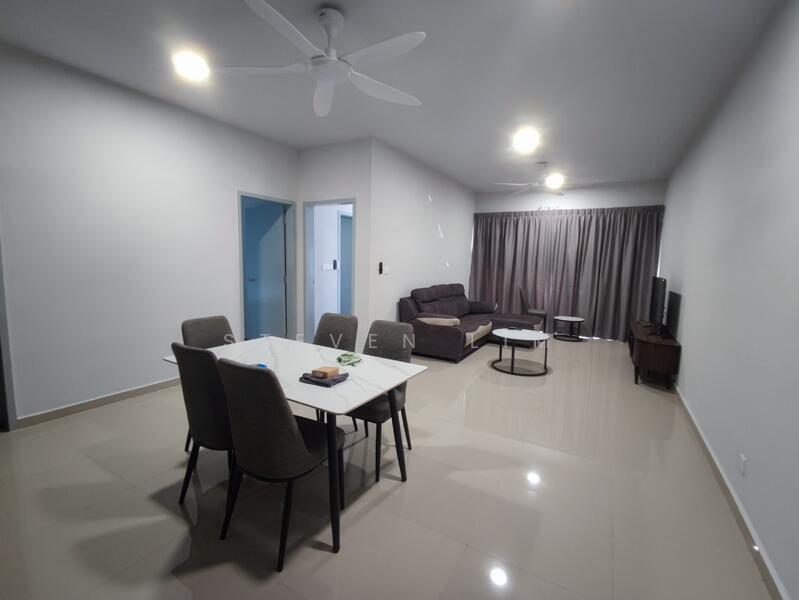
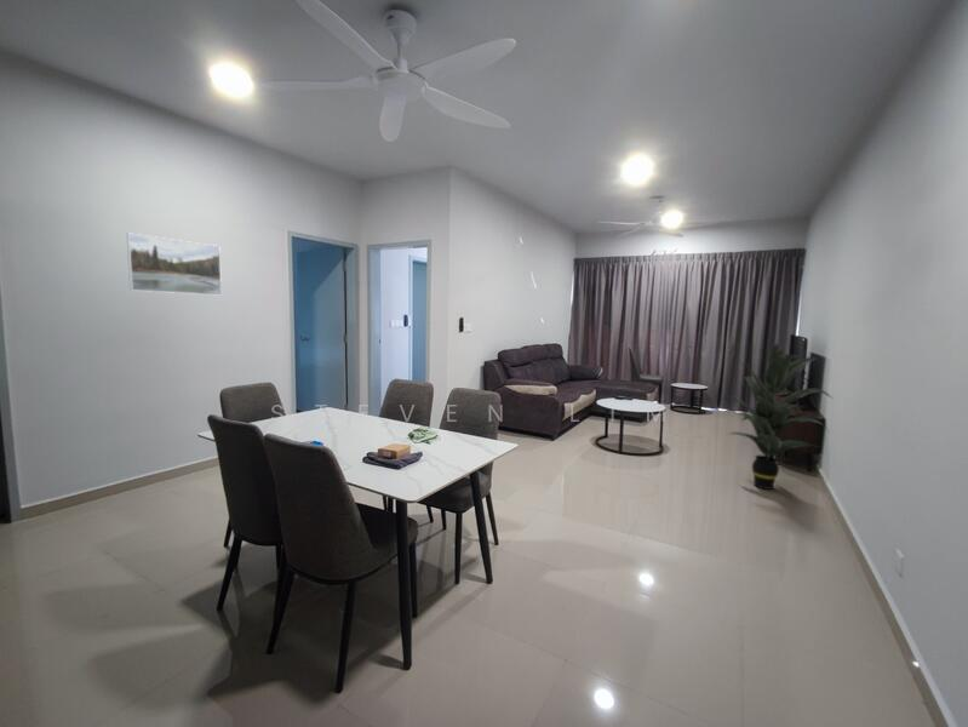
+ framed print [125,231,223,297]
+ indoor plant [726,343,834,491]
